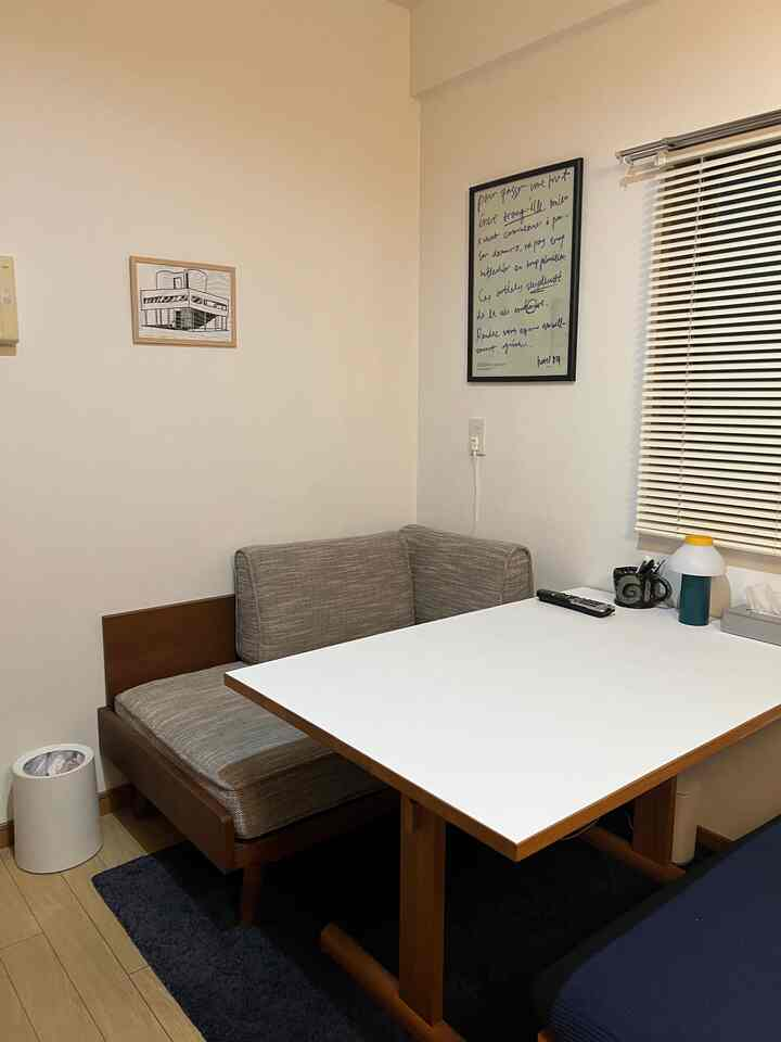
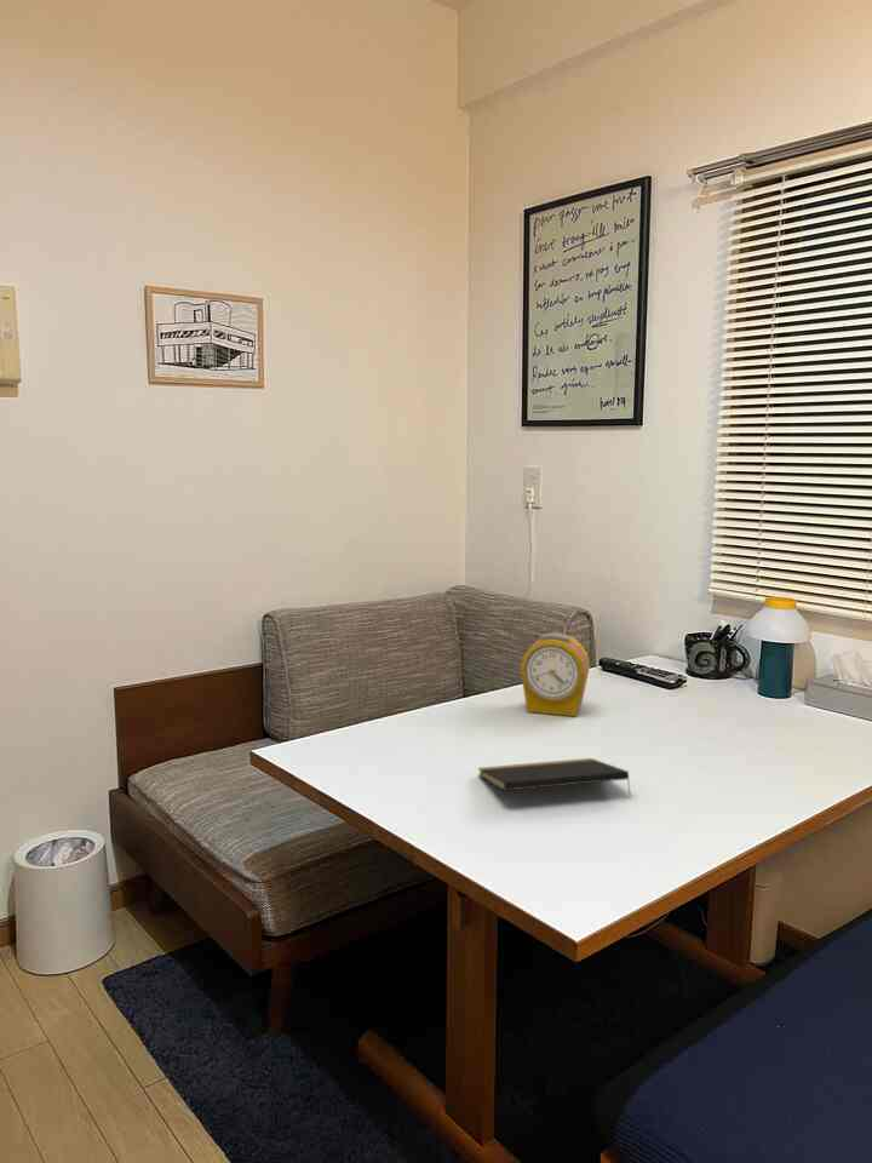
+ notepad [477,757,632,797]
+ alarm clock [520,631,591,717]
